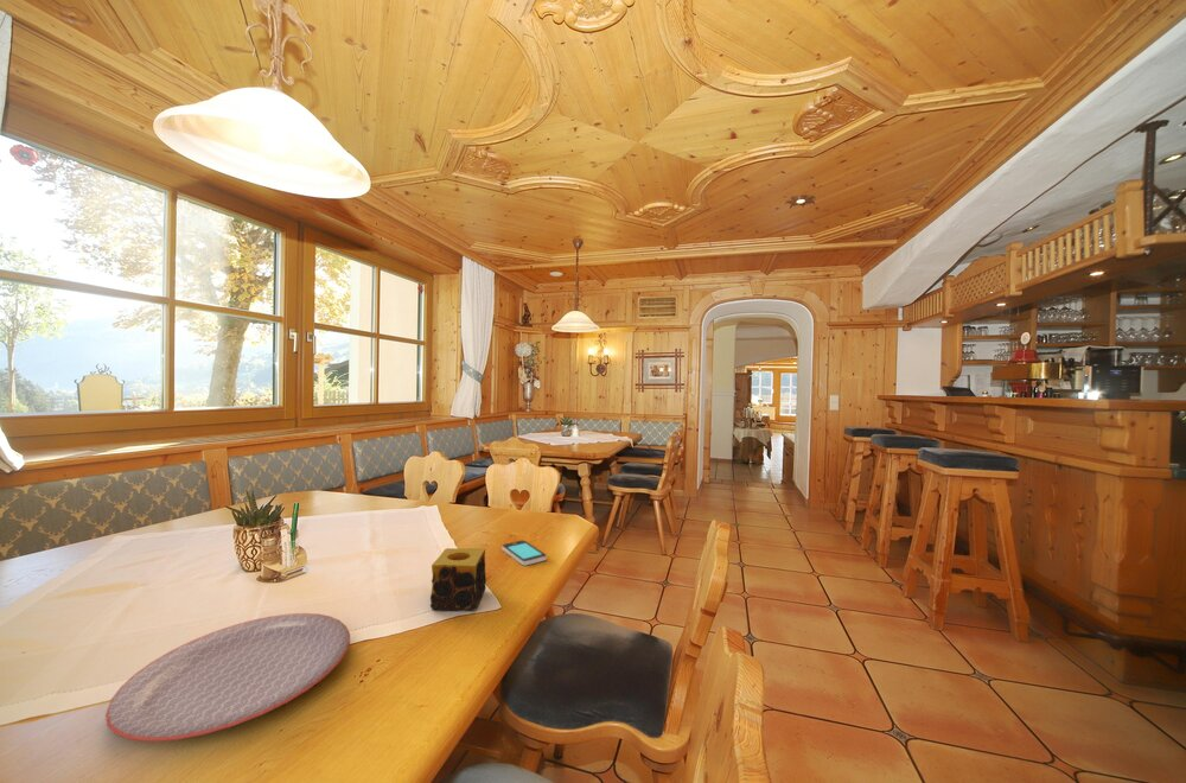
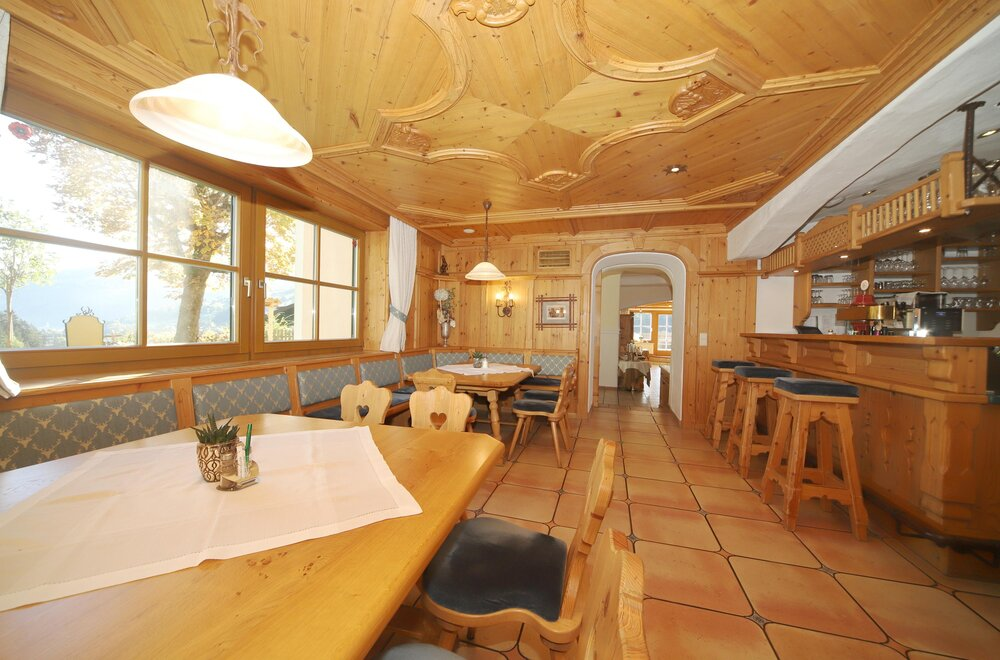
- candle [429,547,487,611]
- plate [104,612,351,743]
- smartphone [500,540,548,567]
